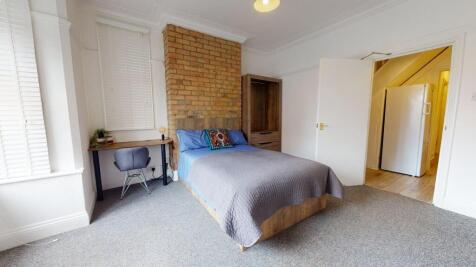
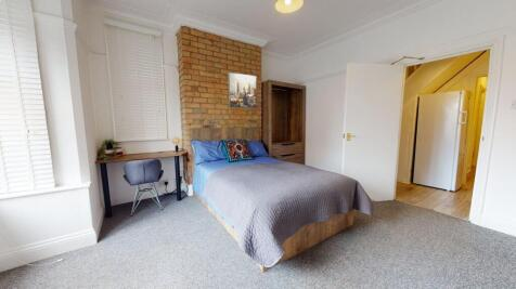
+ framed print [228,70,258,109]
